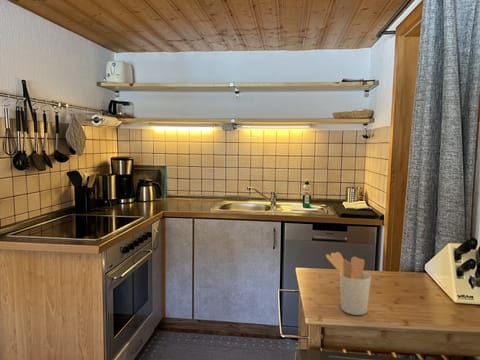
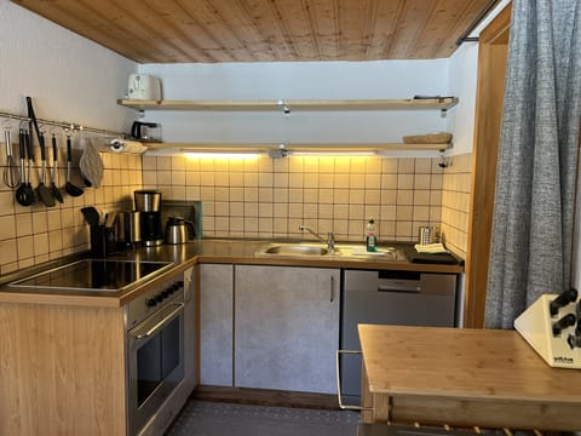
- utensil holder [325,251,372,316]
